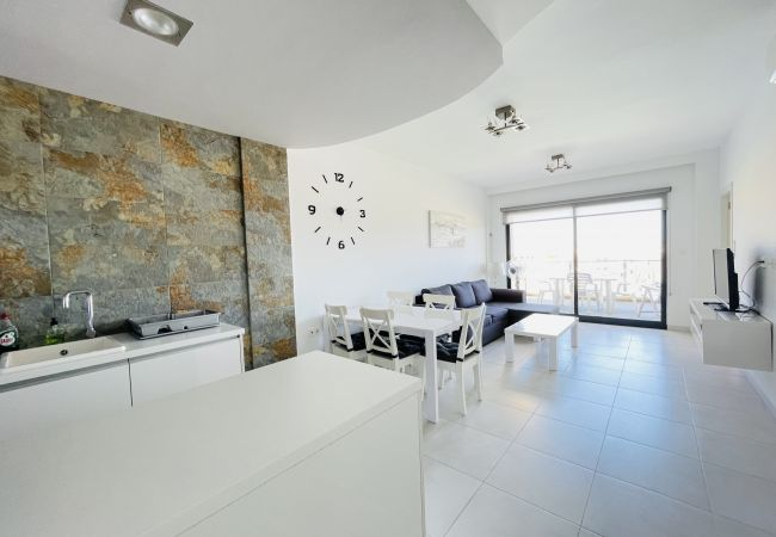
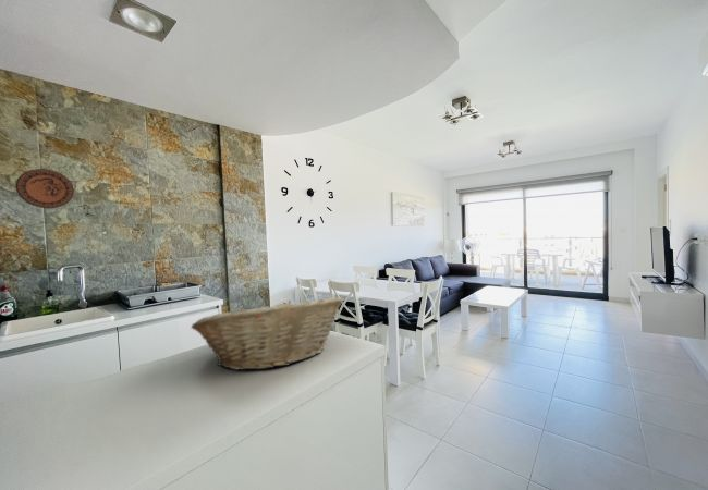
+ fruit basket [190,296,344,371]
+ decorative plate [15,168,75,209]
